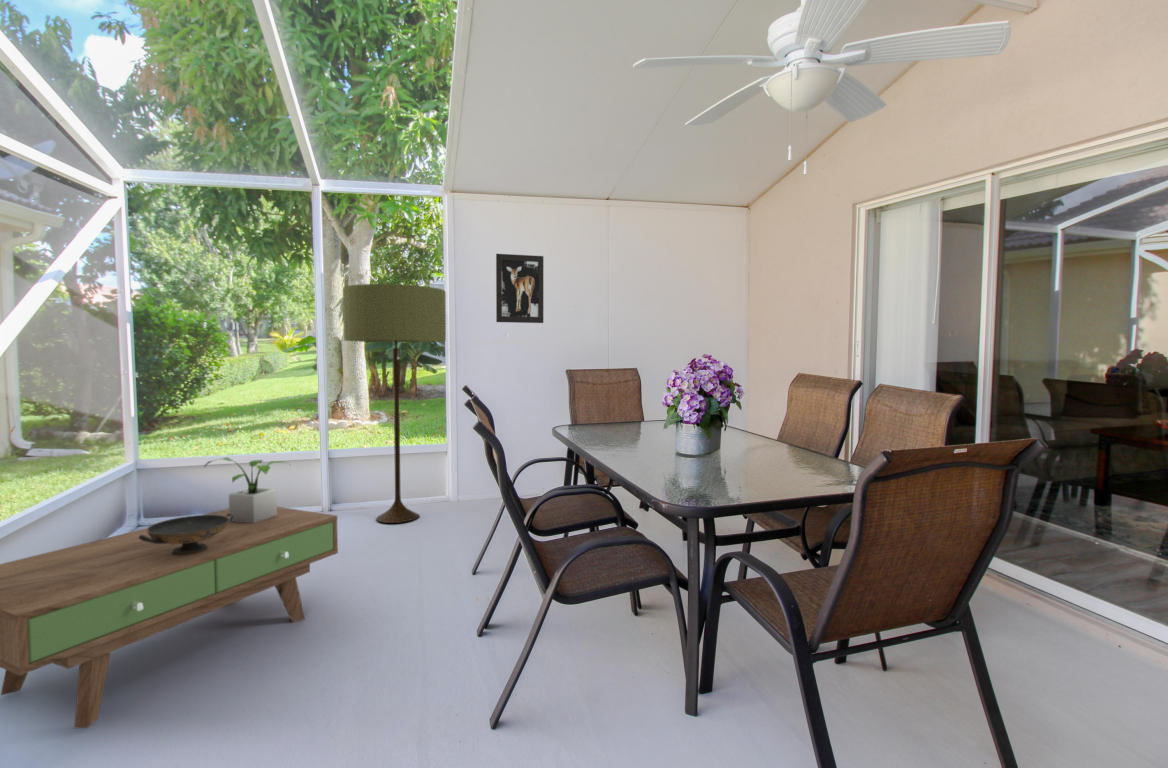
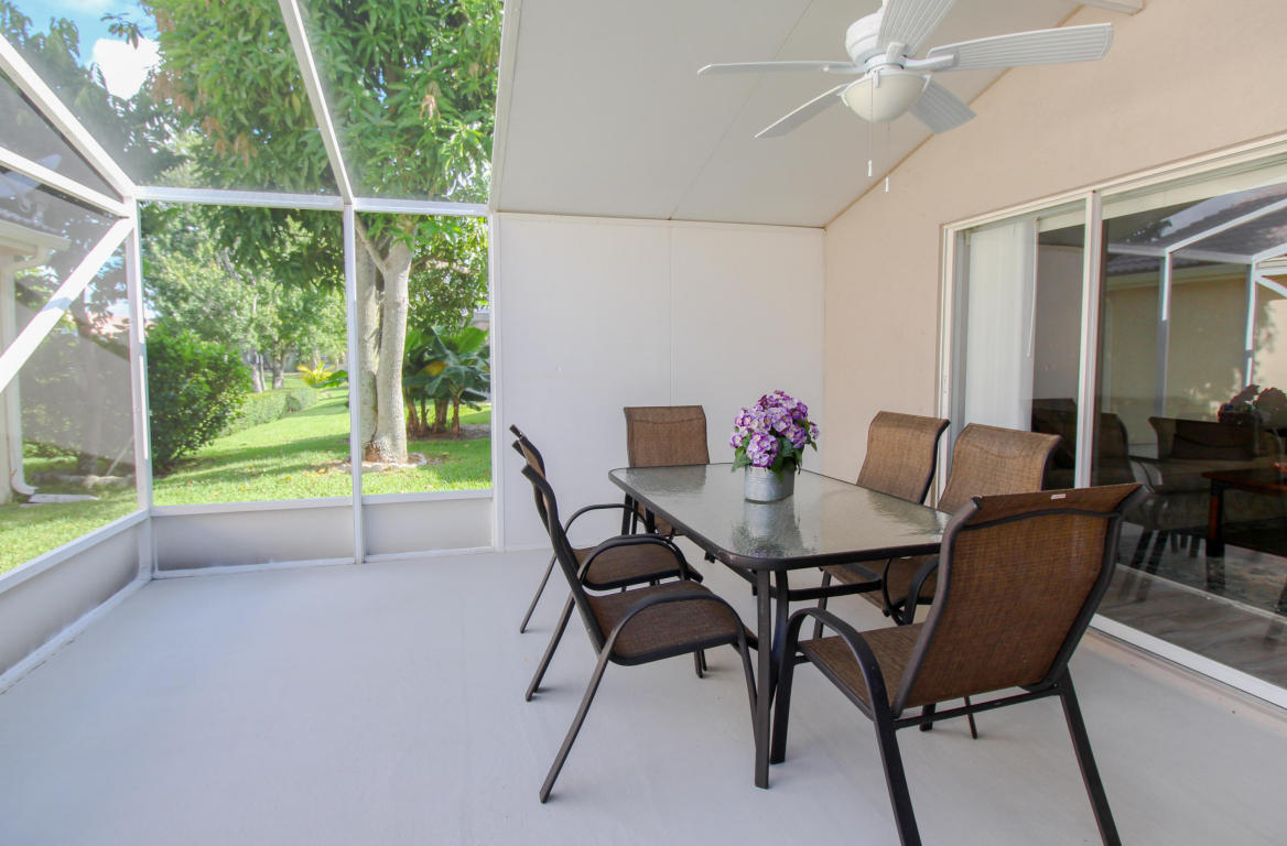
- coffee table [0,505,339,730]
- floor lamp [342,283,447,524]
- decorative bowl [139,513,234,555]
- wall art [495,253,544,324]
- potted plant [203,456,290,523]
